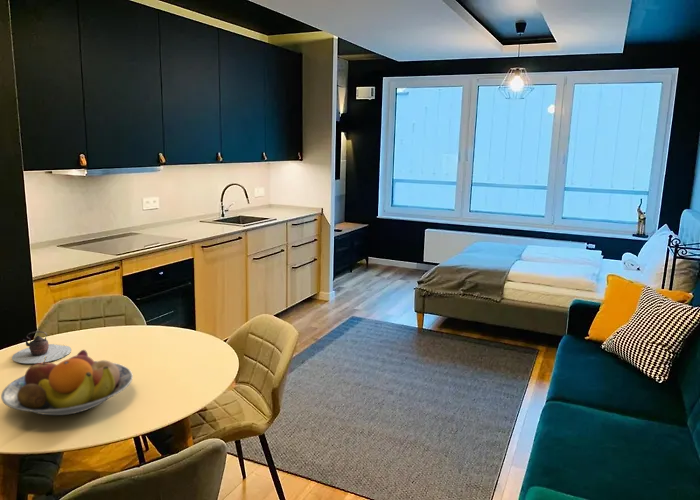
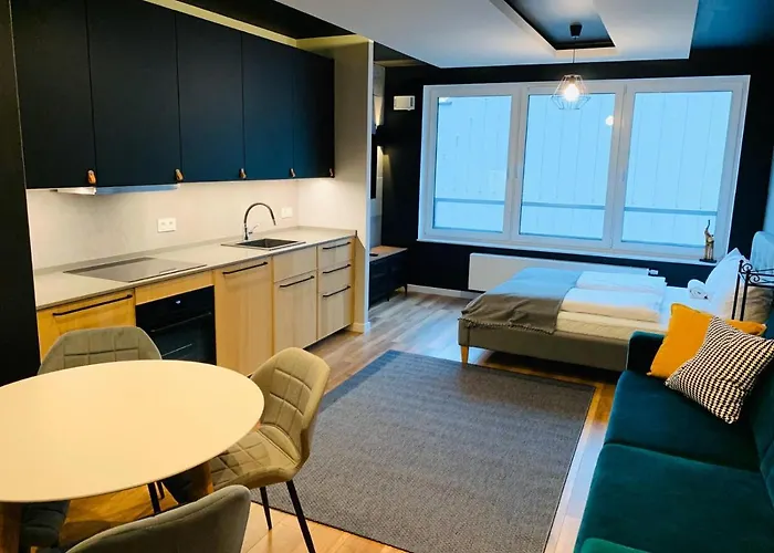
- fruit bowl [0,349,134,416]
- teapot [11,330,72,364]
